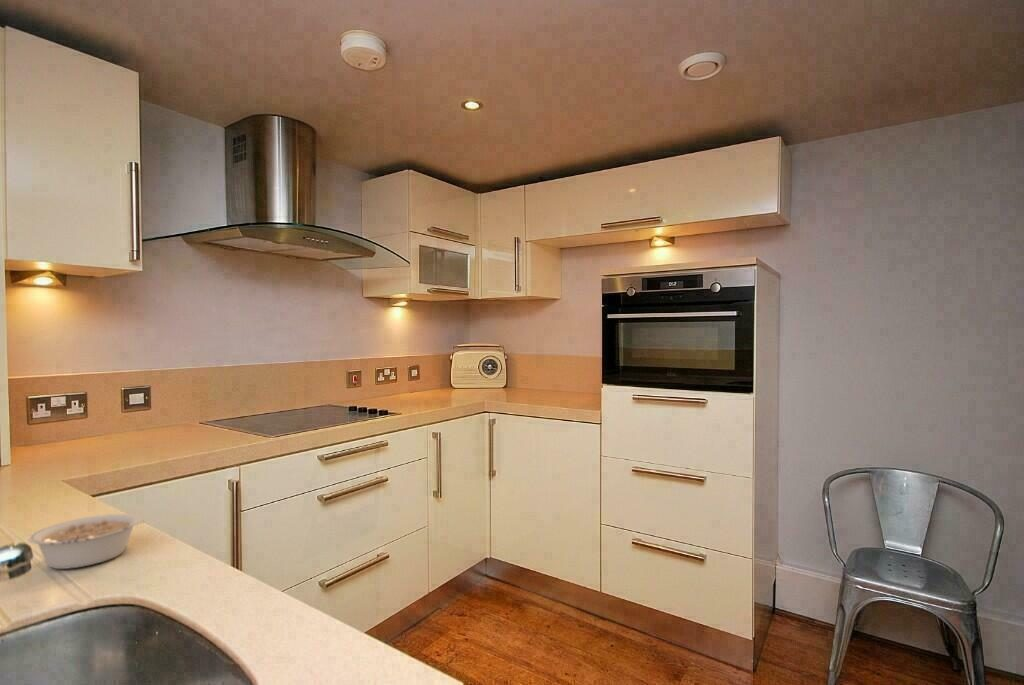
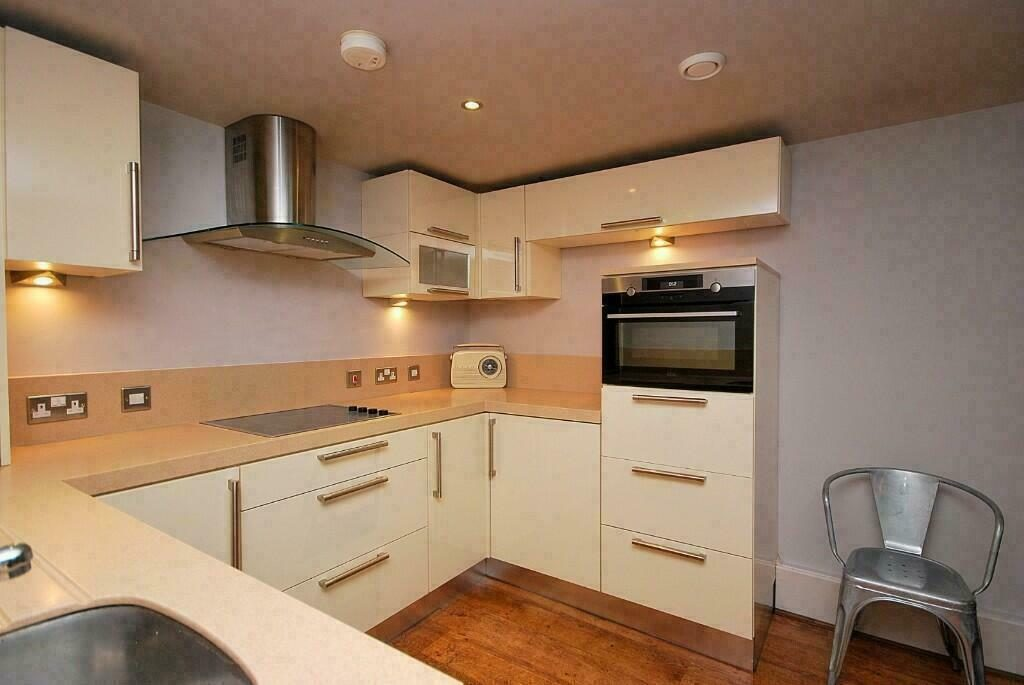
- legume [27,513,146,570]
